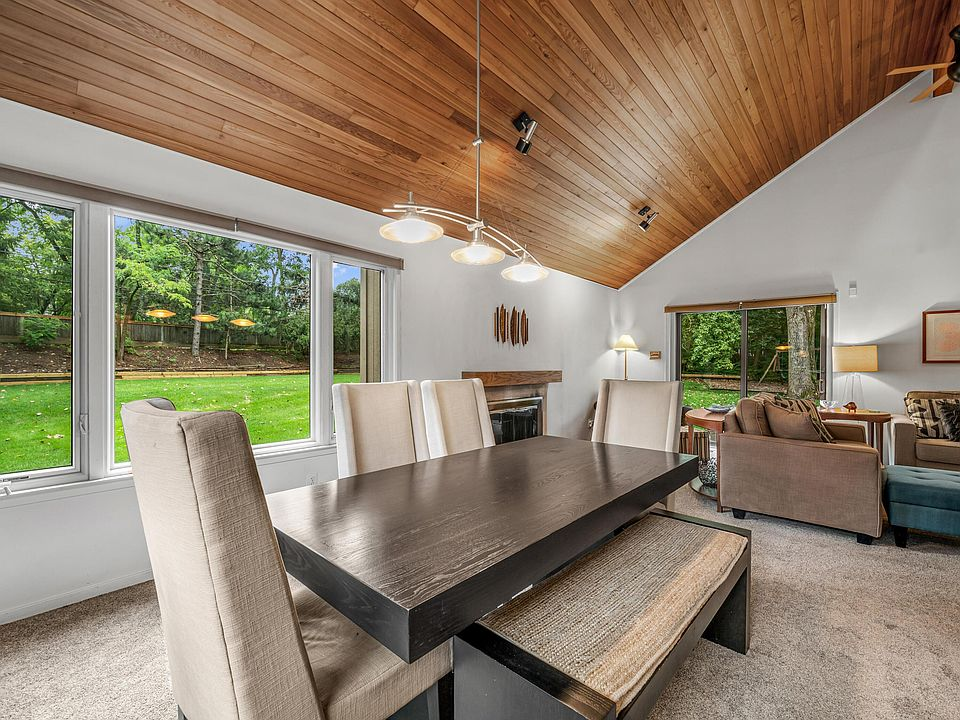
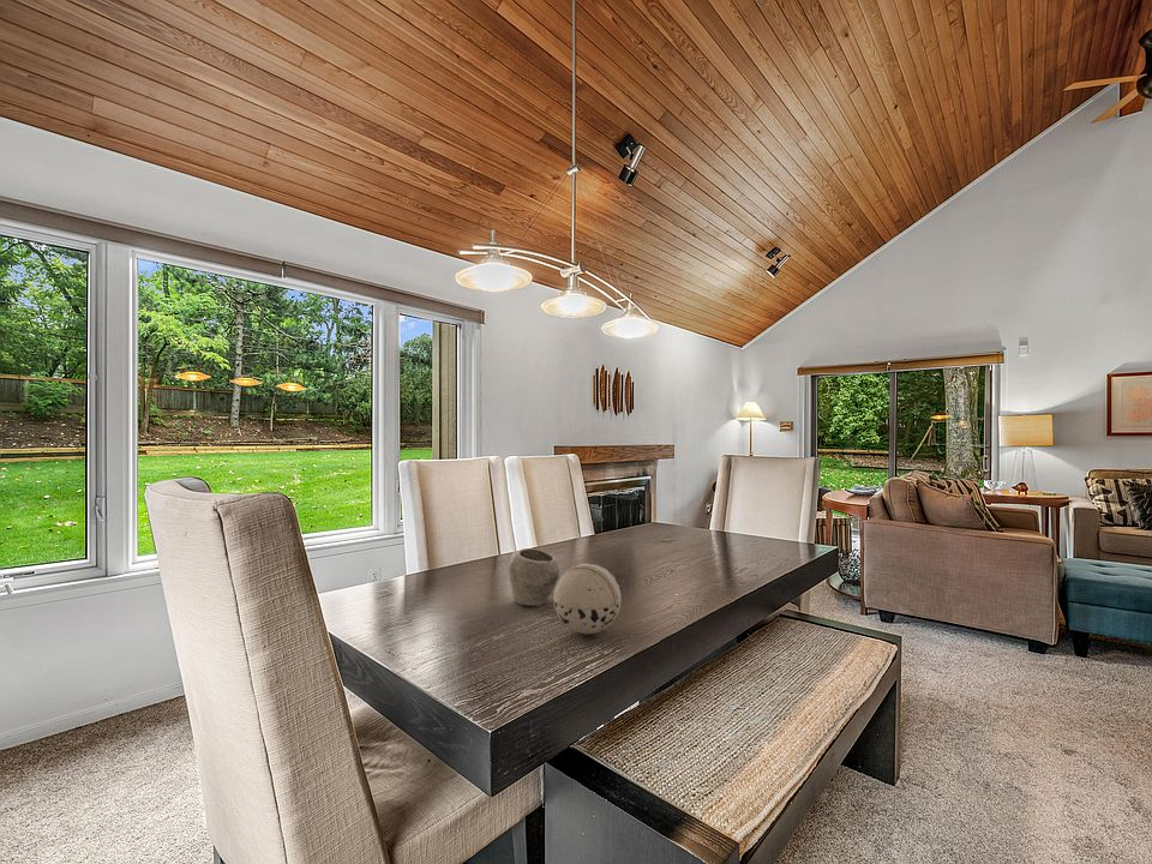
+ decorative ball [552,563,623,635]
+ bowl [508,547,560,607]
